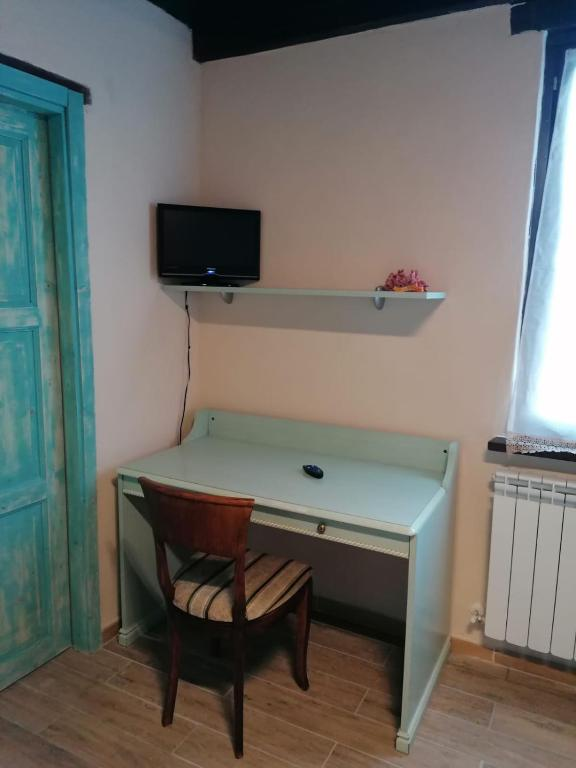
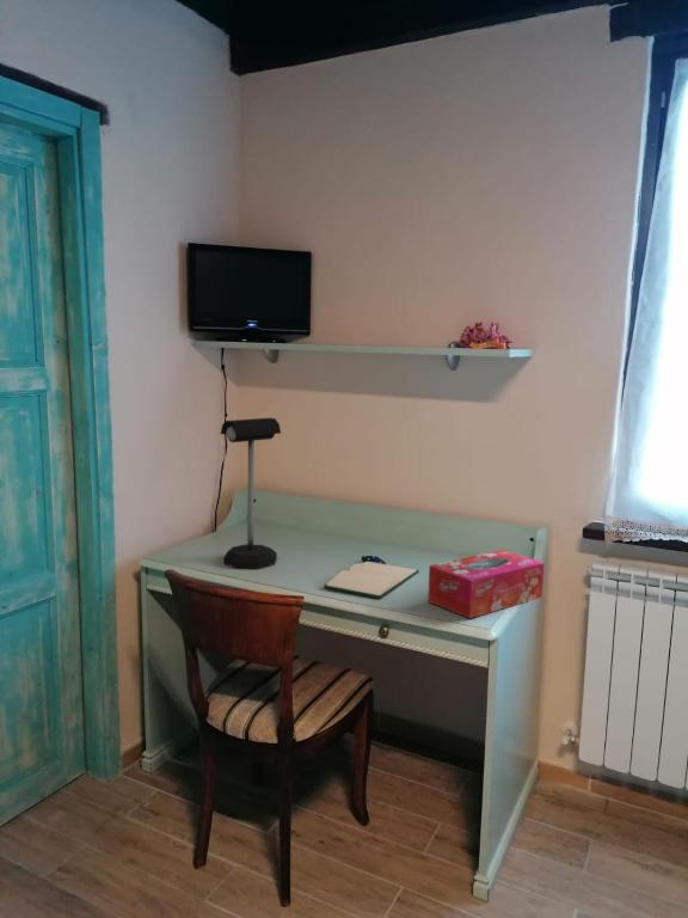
+ tissue box [426,549,546,619]
+ hardback book [322,561,420,600]
+ mailbox [220,417,282,570]
